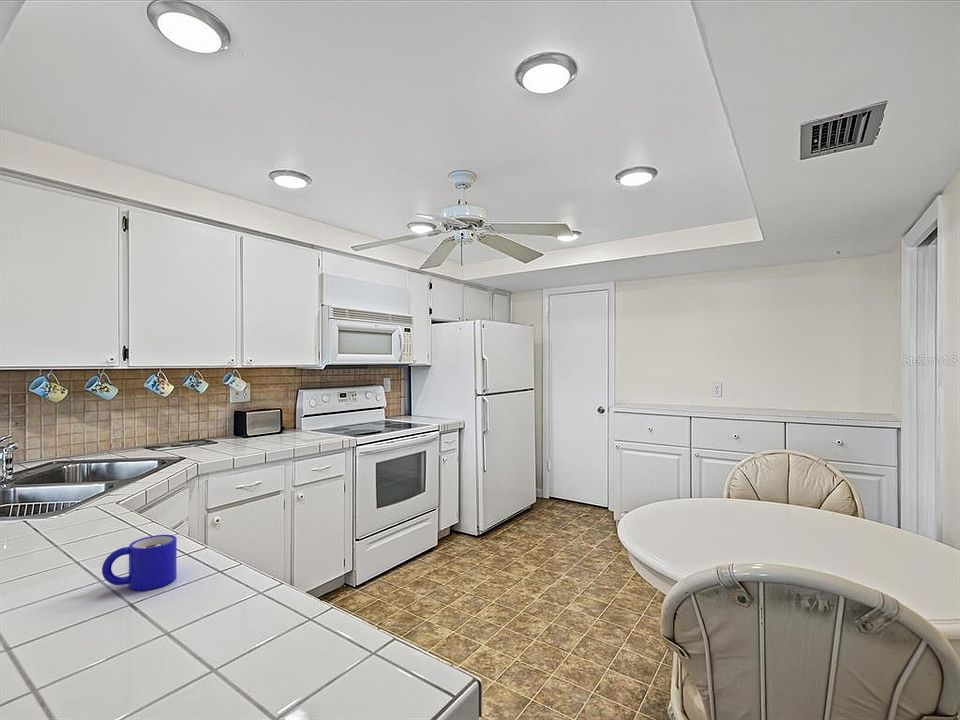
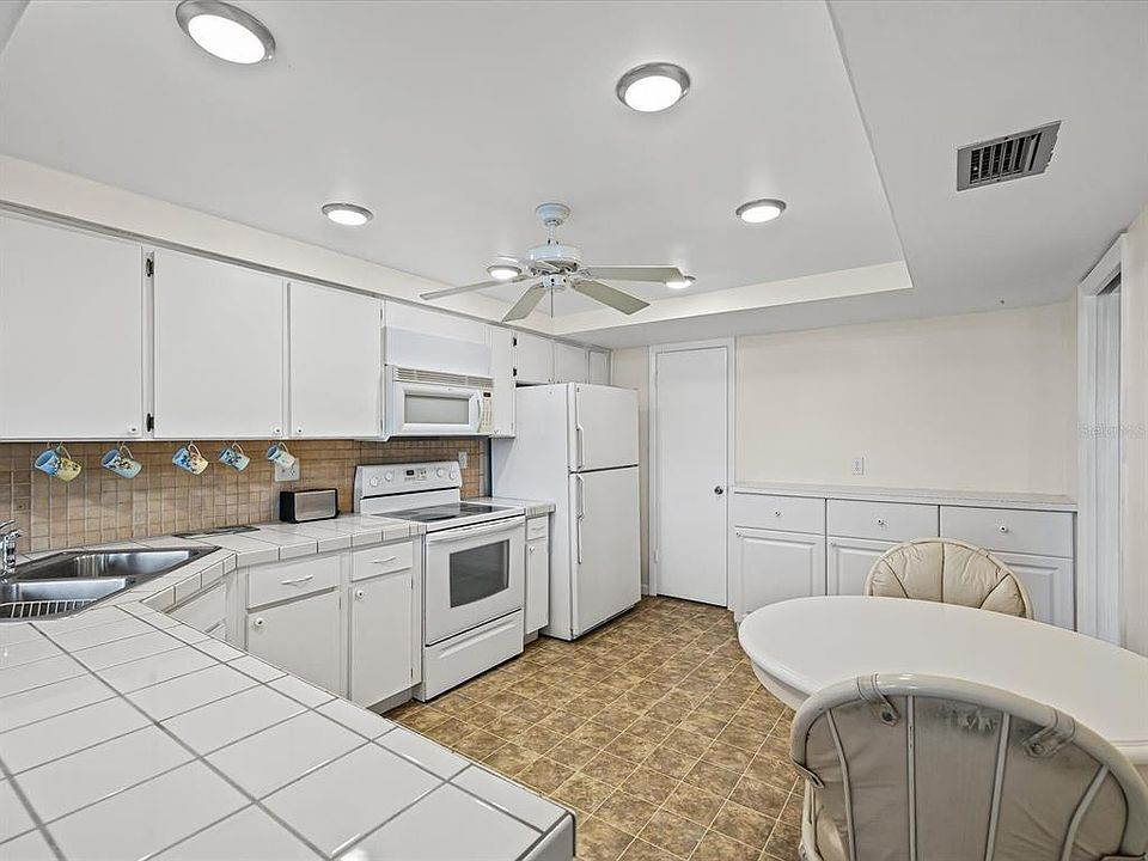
- mug [101,534,178,591]
